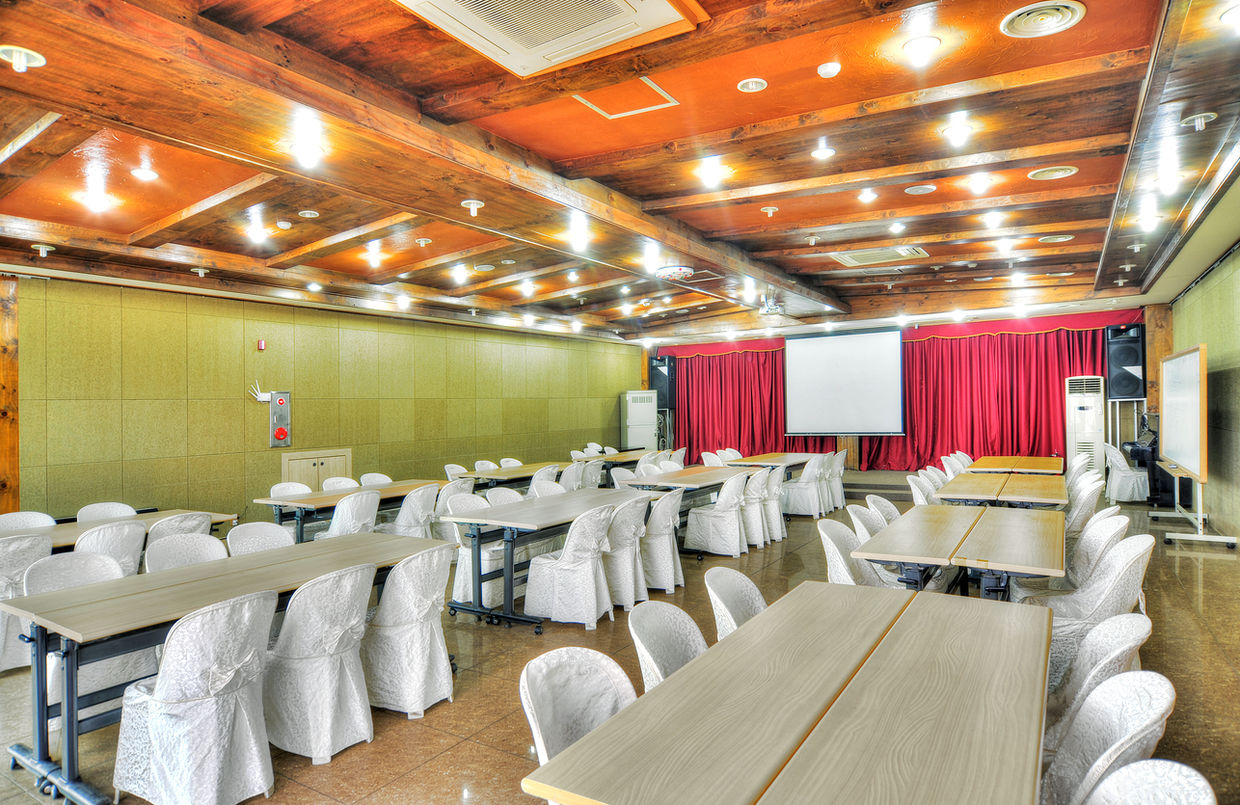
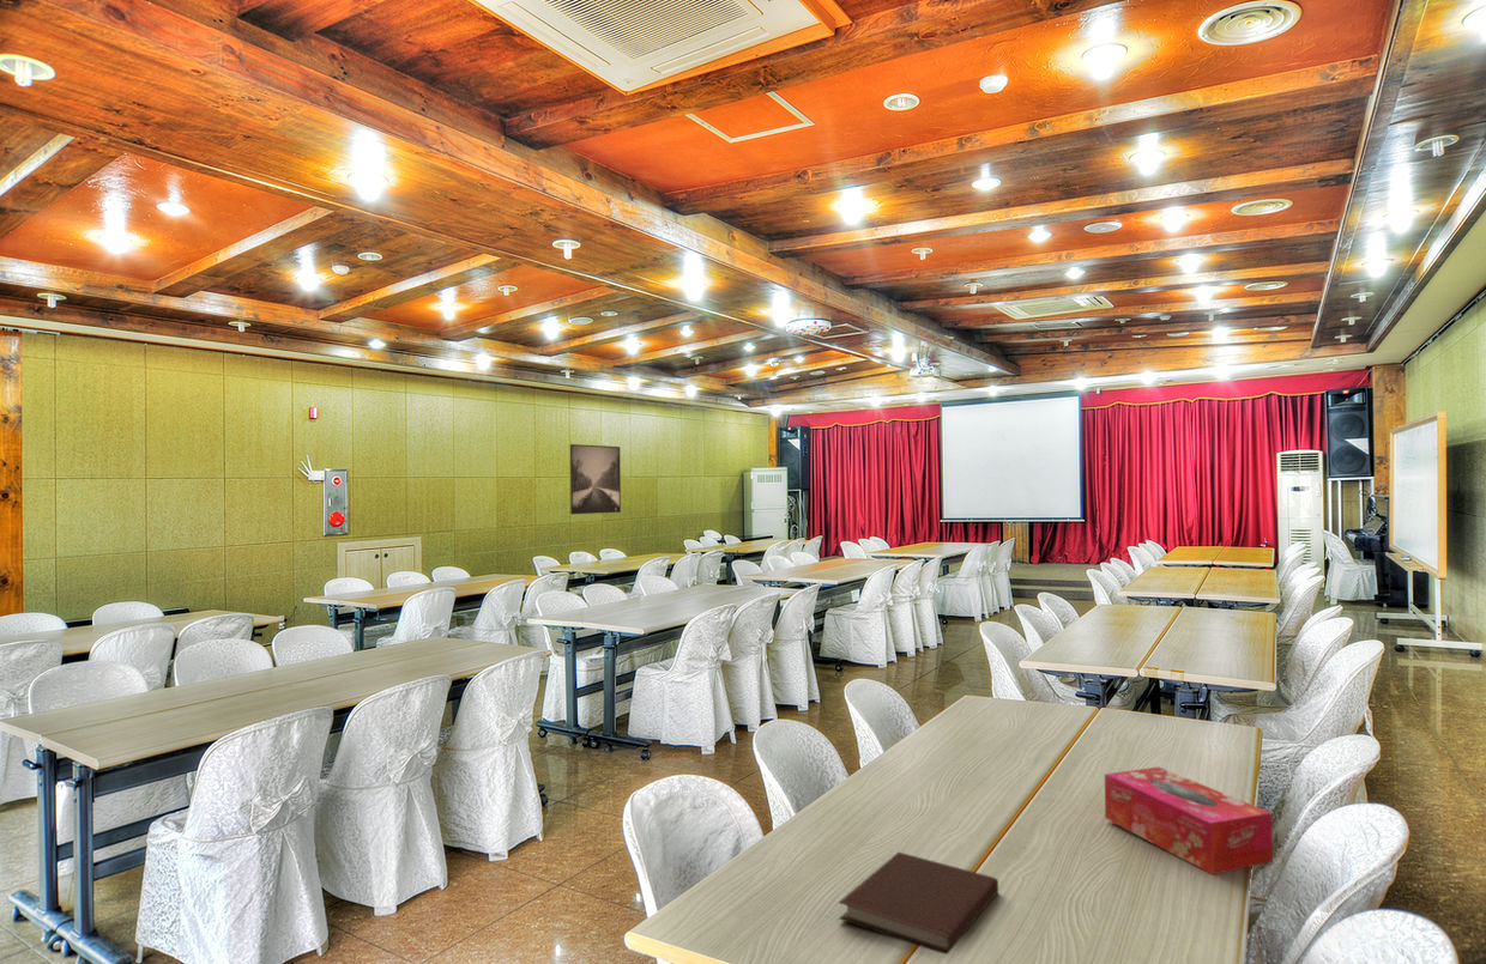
+ notebook [838,851,999,956]
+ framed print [569,443,622,515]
+ tissue box [1104,765,1274,875]
